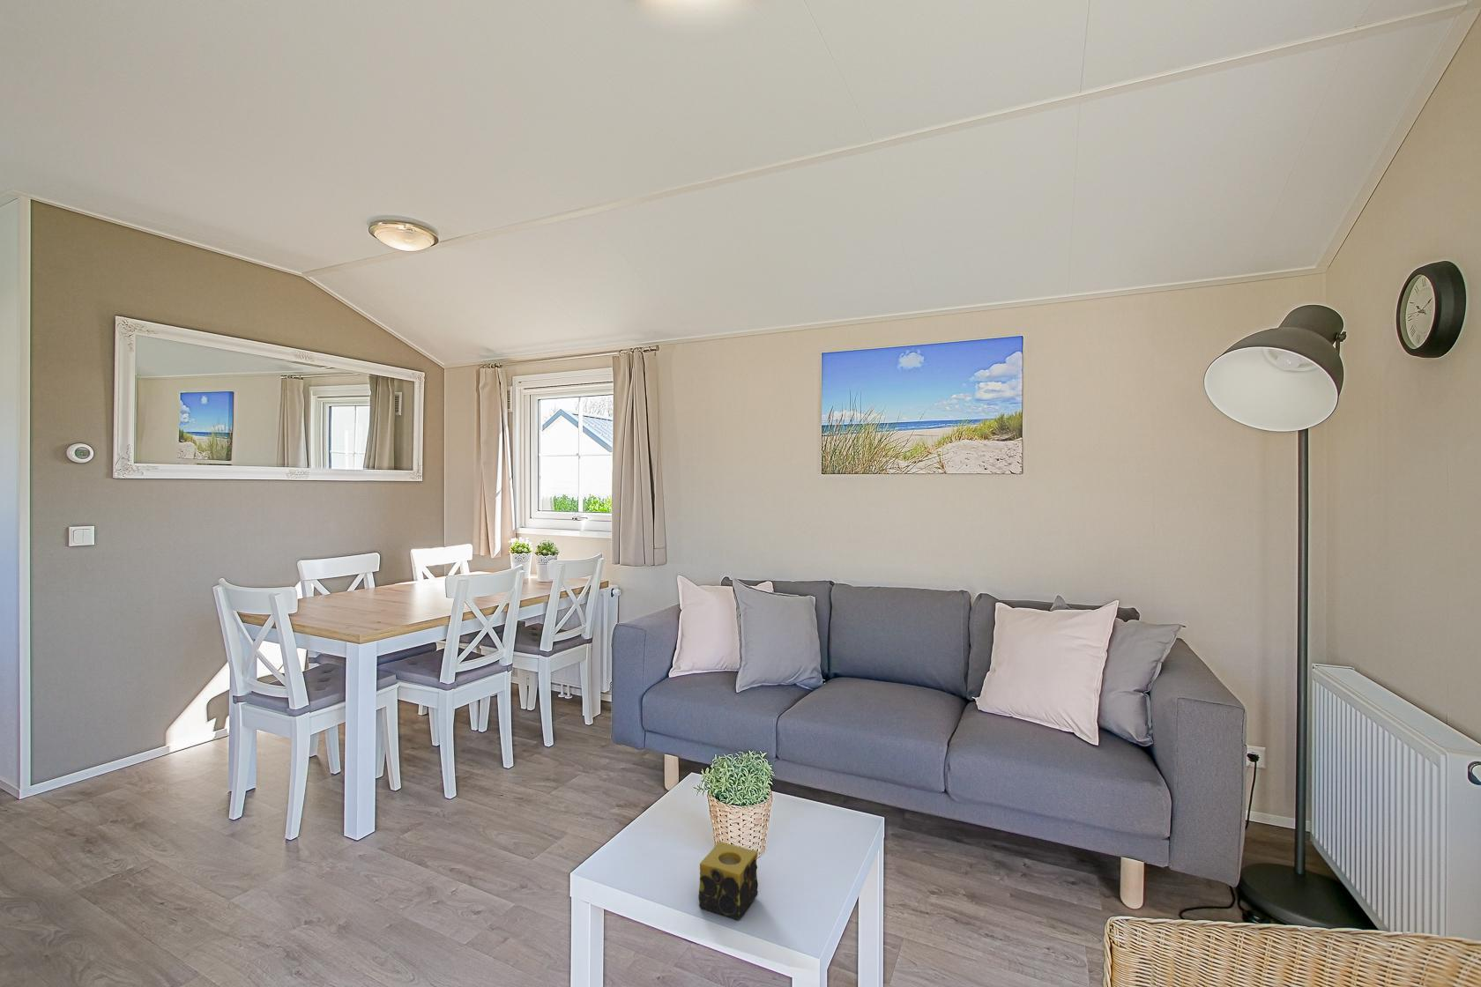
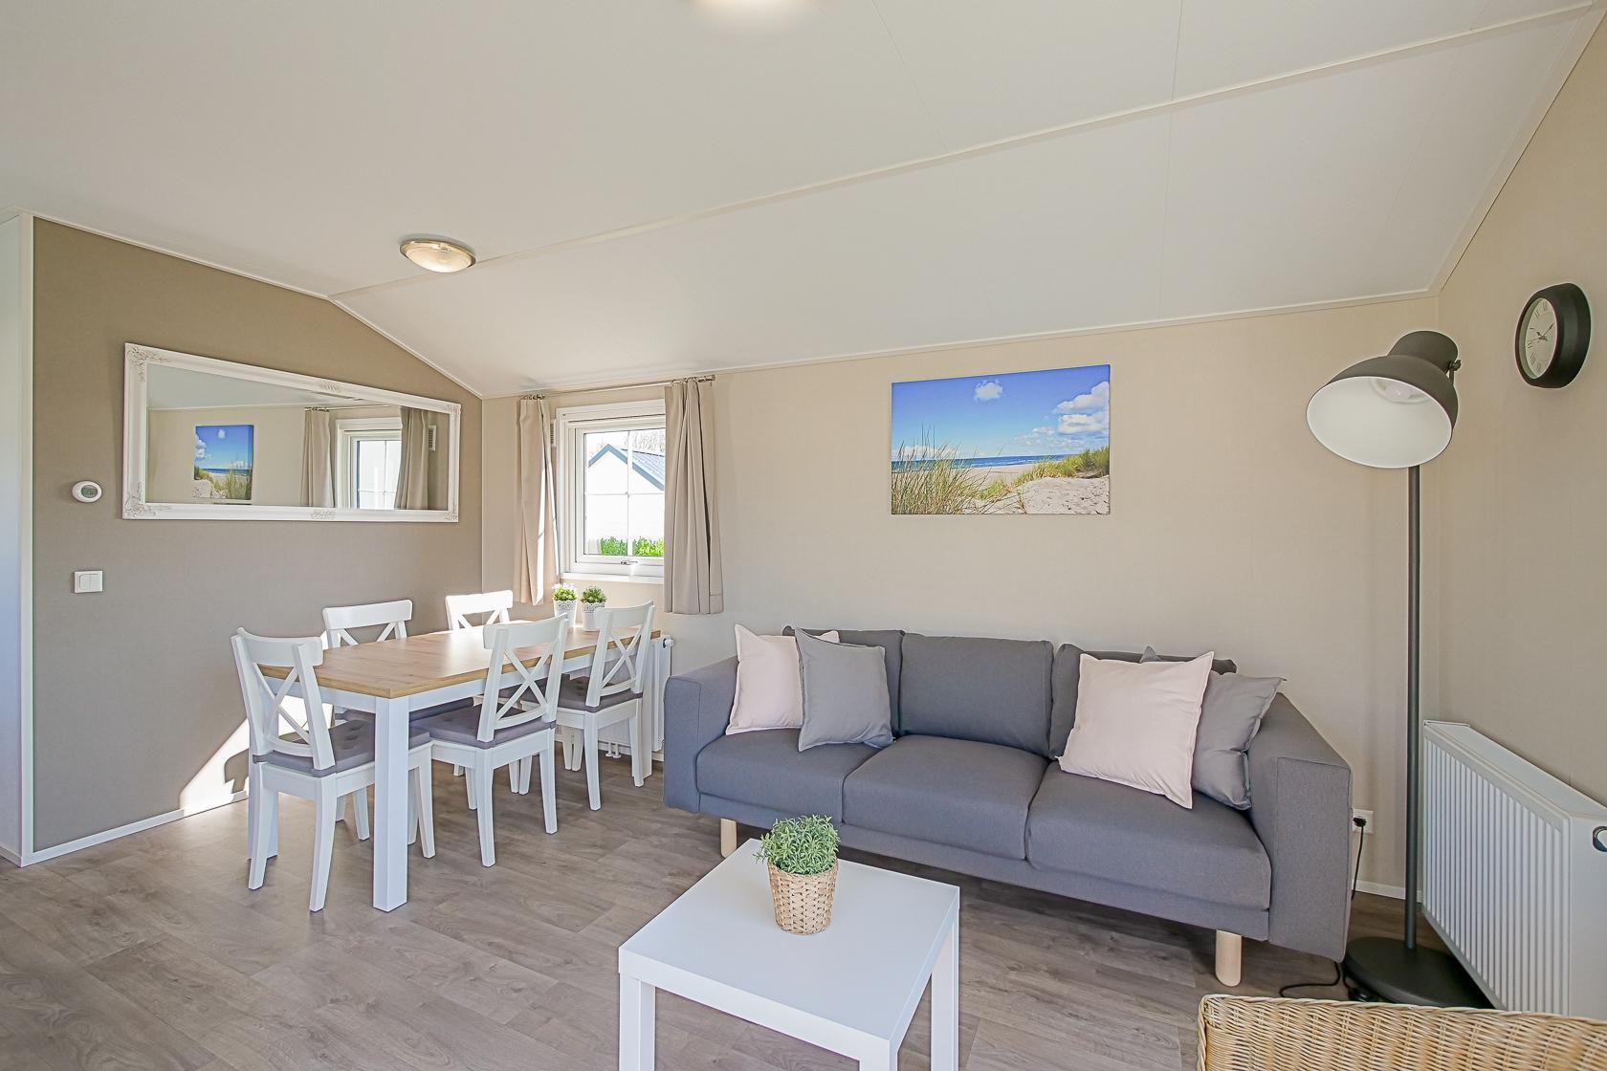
- candle [698,840,759,920]
